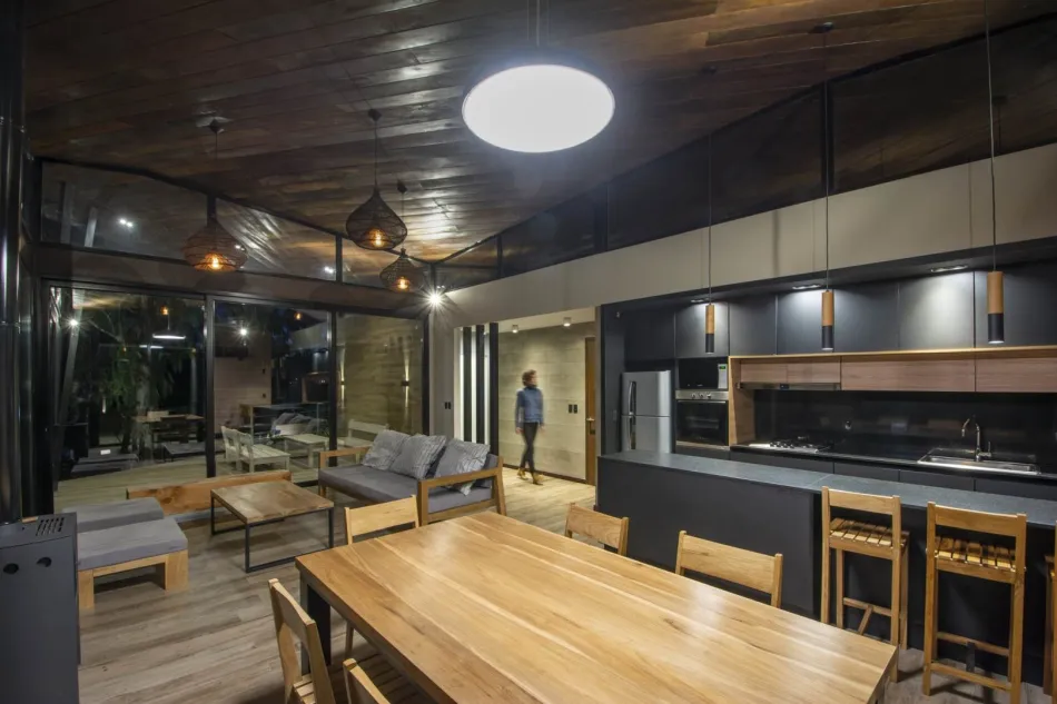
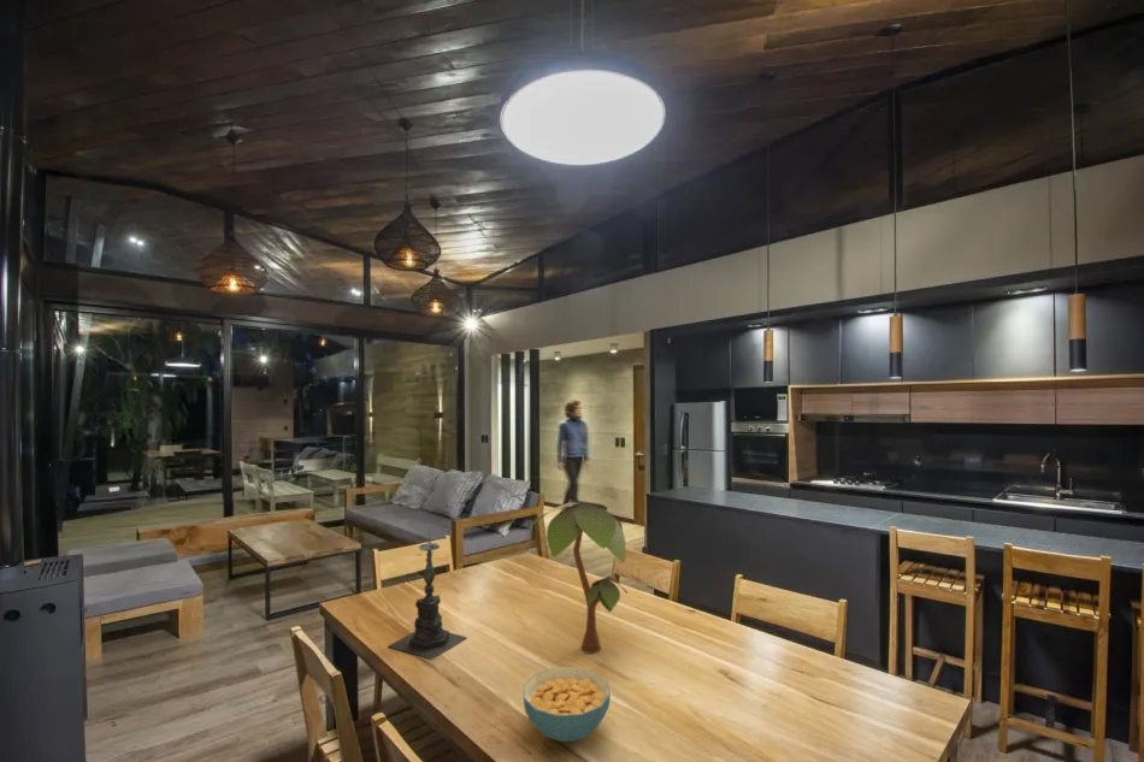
+ plant [526,498,629,655]
+ cereal bowl [523,666,612,743]
+ candle holder [387,531,468,661]
